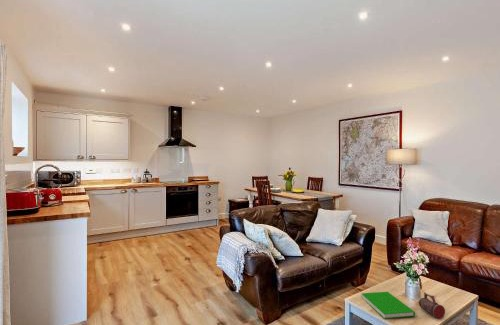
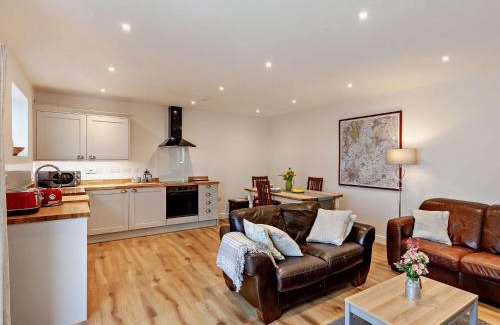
- book [360,291,416,320]
- beer mug [418,291,446,320]
